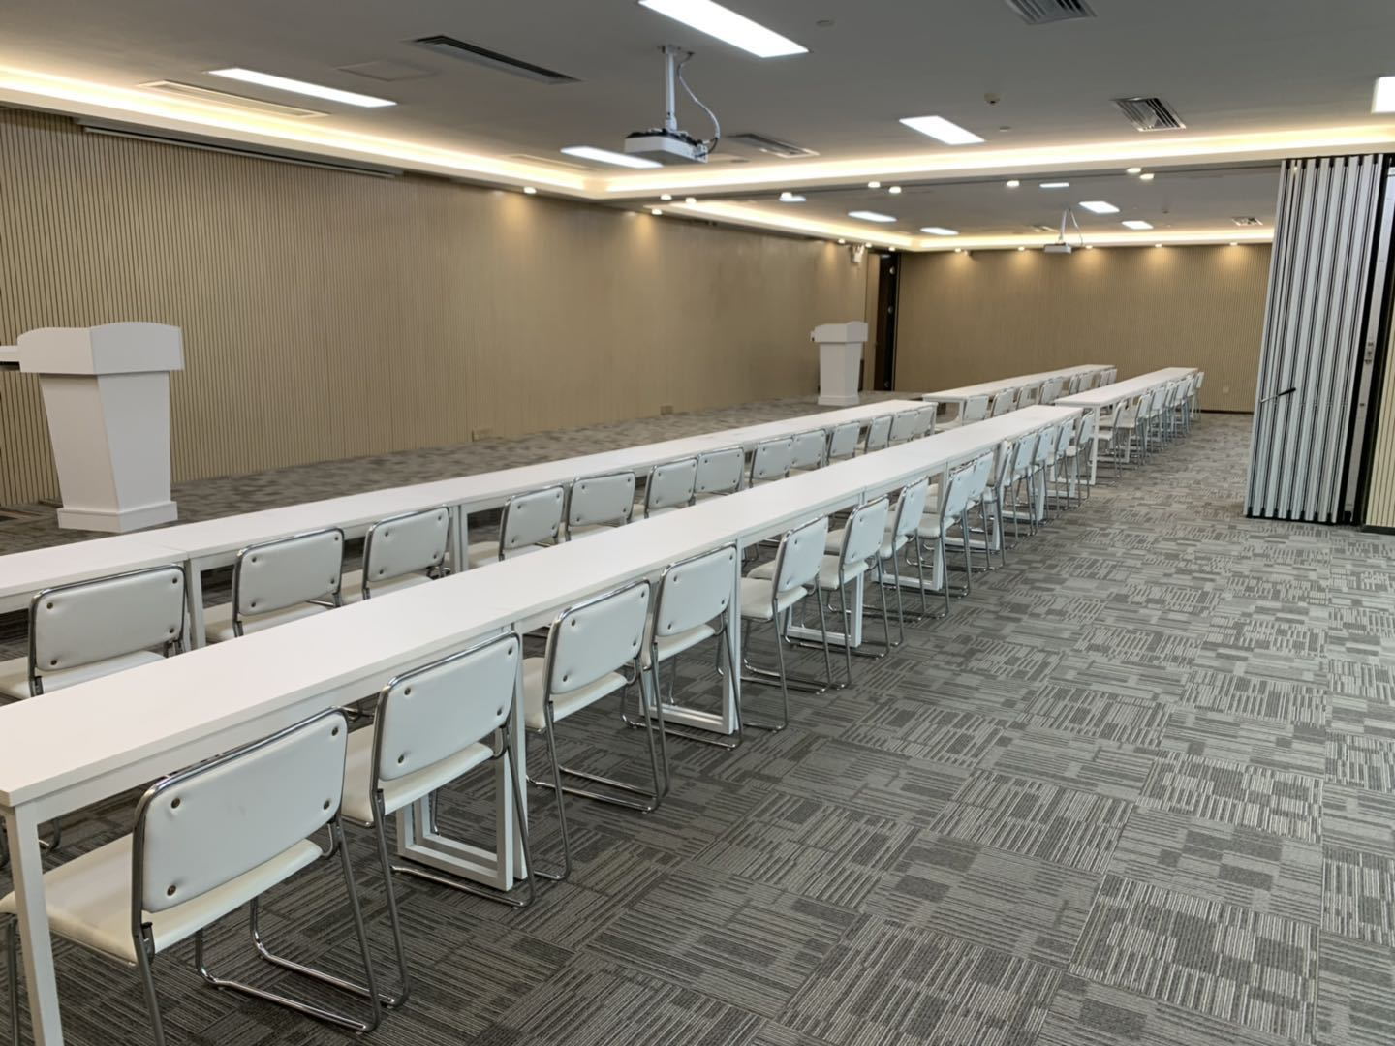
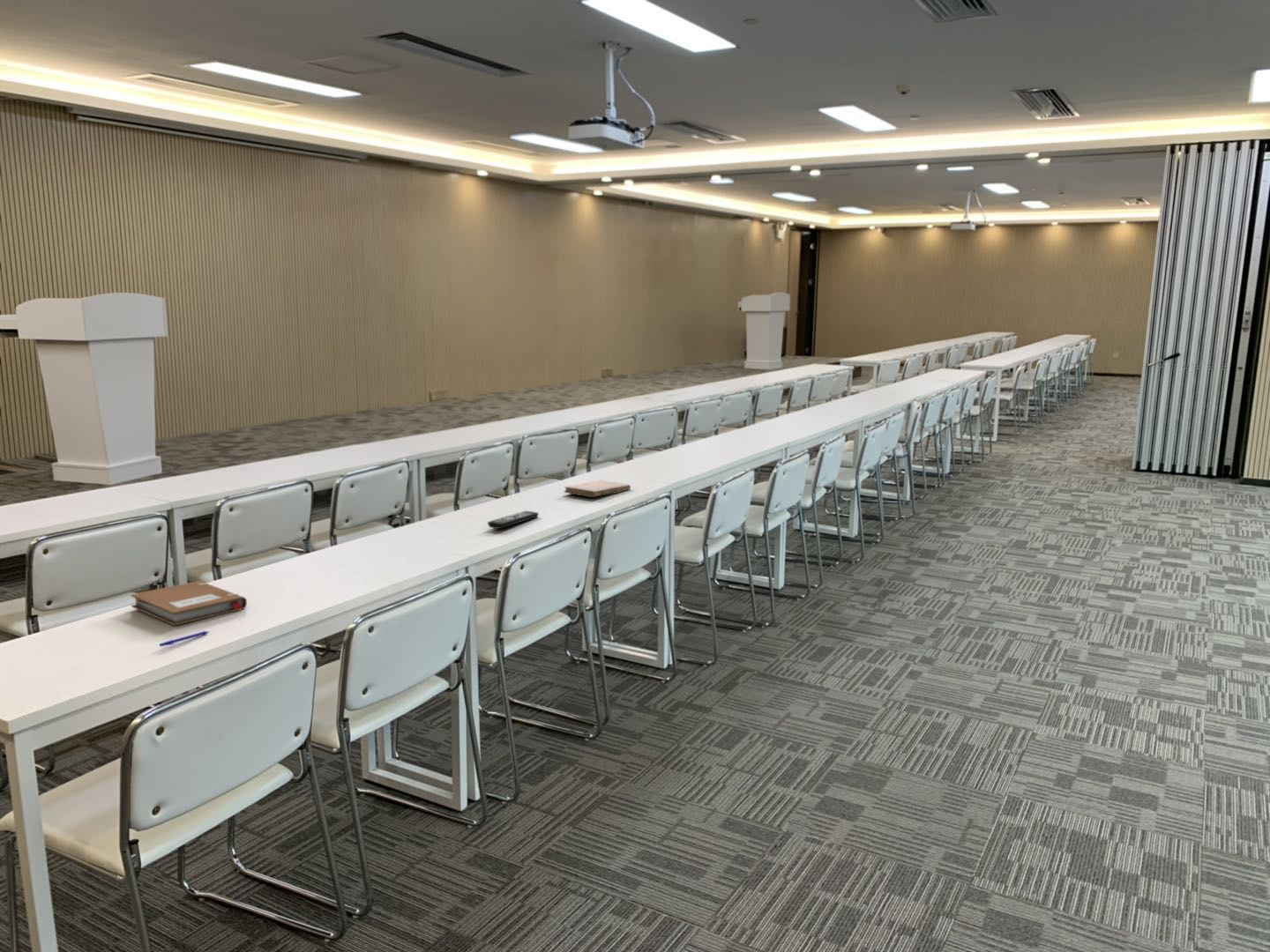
+ notebook [130,580,248,627]
+ notebook [563,480,631,498]
+ pen [158,630,210,647]
+ remote control [487,510,540,530]
